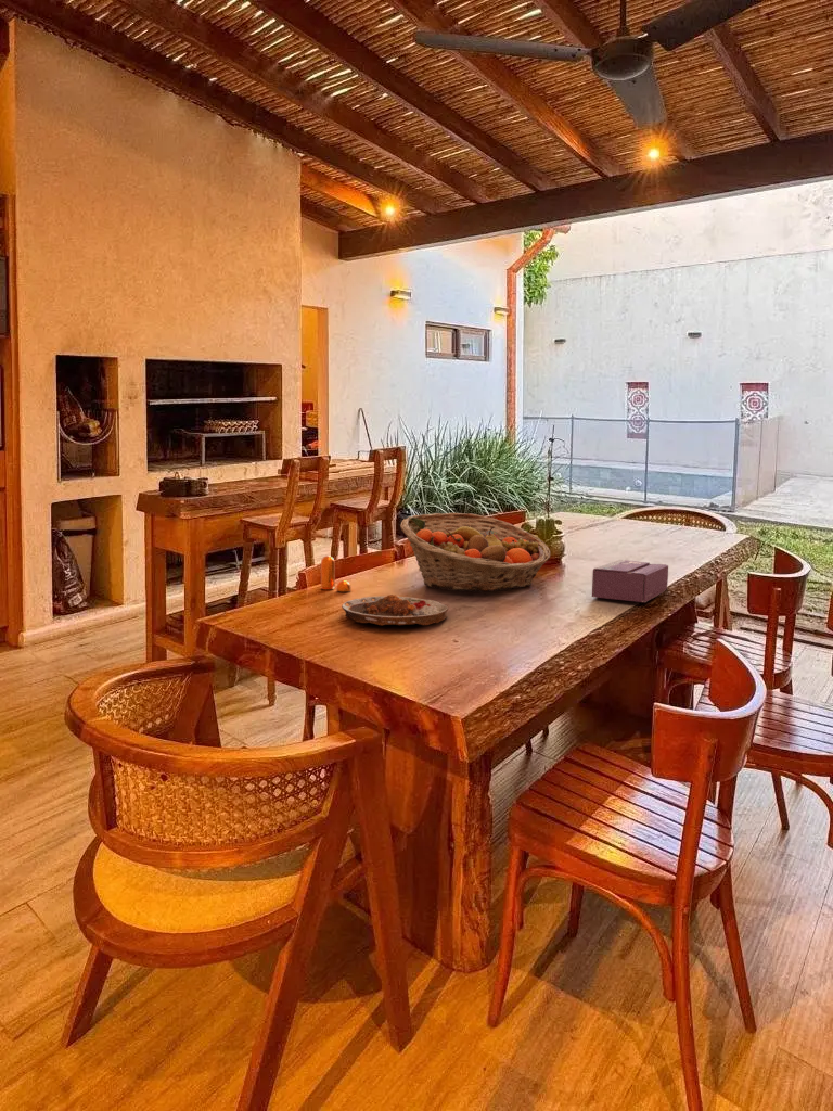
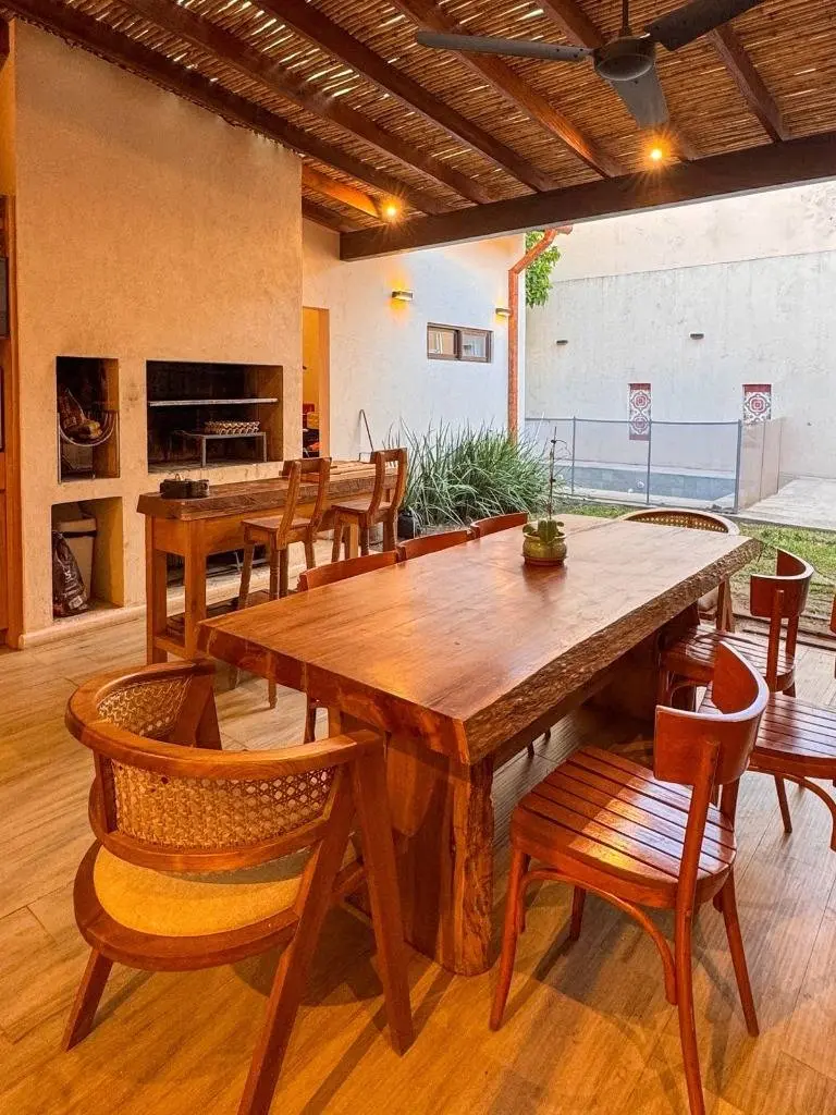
- plate [341,593,449,626]
- fruit basket [399,512,551,592]
- tissue box [591,559,669,603]
- pepper shaker [320,554,353,592]
